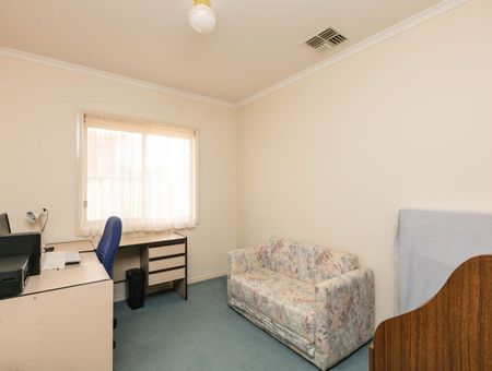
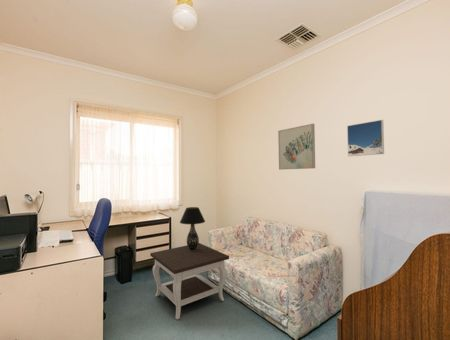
+ table lamp [179,206,206,251]
+ wall art [277,123,316,171]
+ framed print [346,119,385,157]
+ side table [149,242,230,321]
